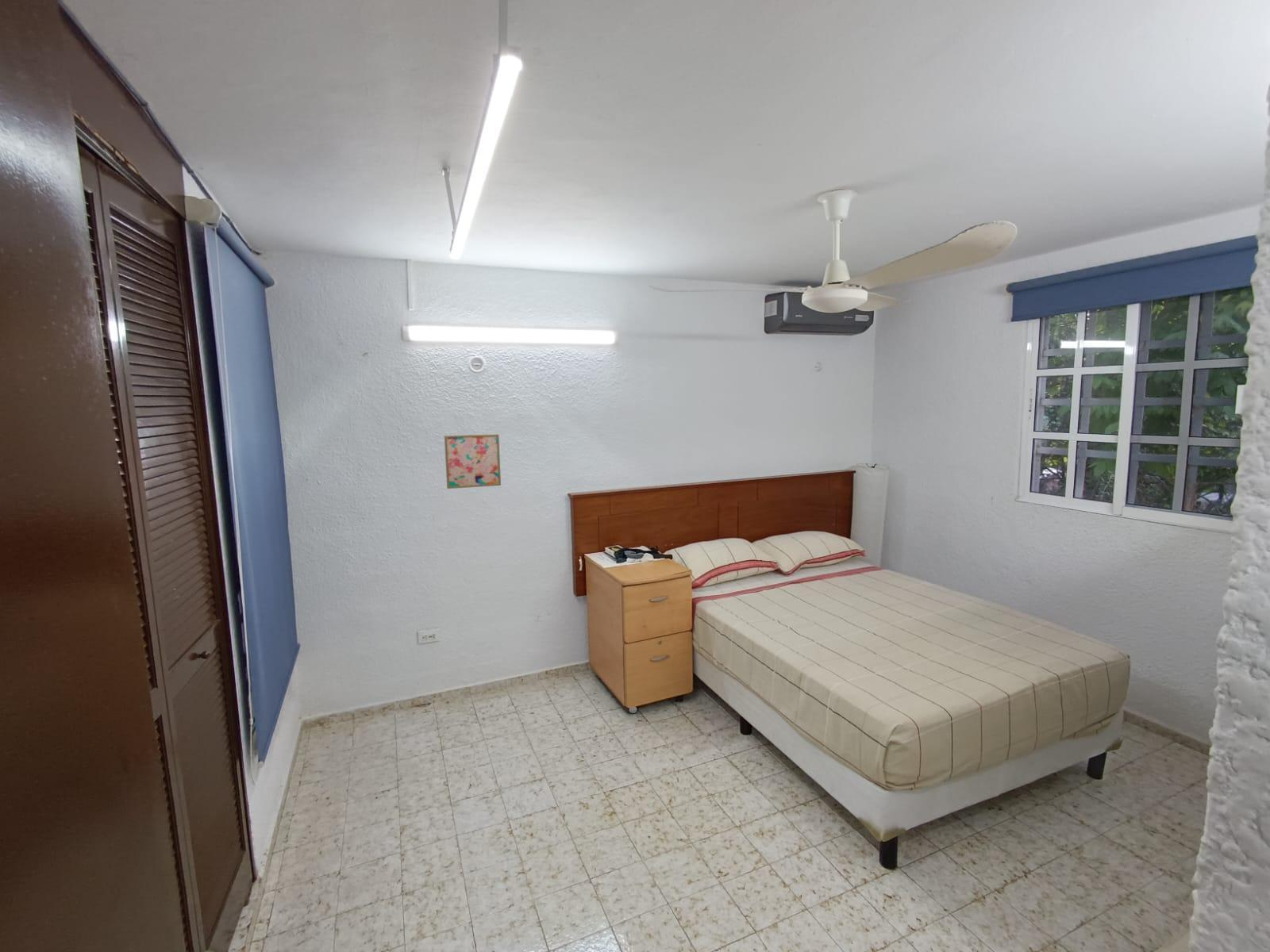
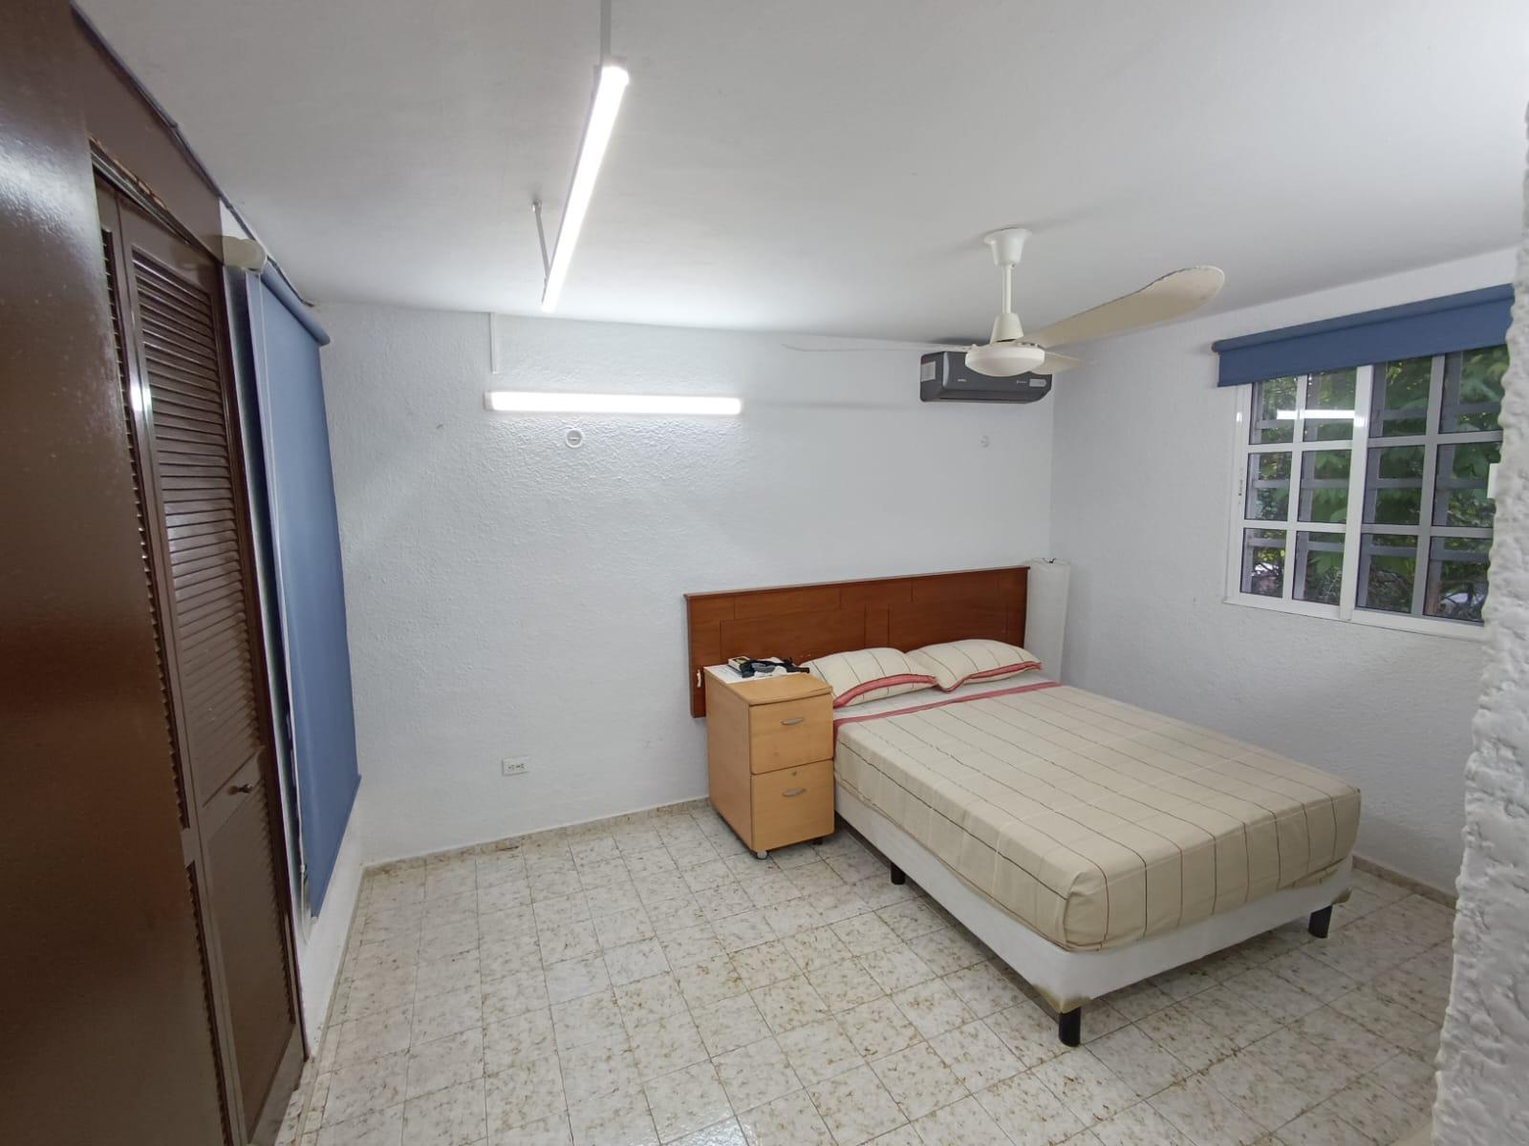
- wall art [444,433,502,489]
